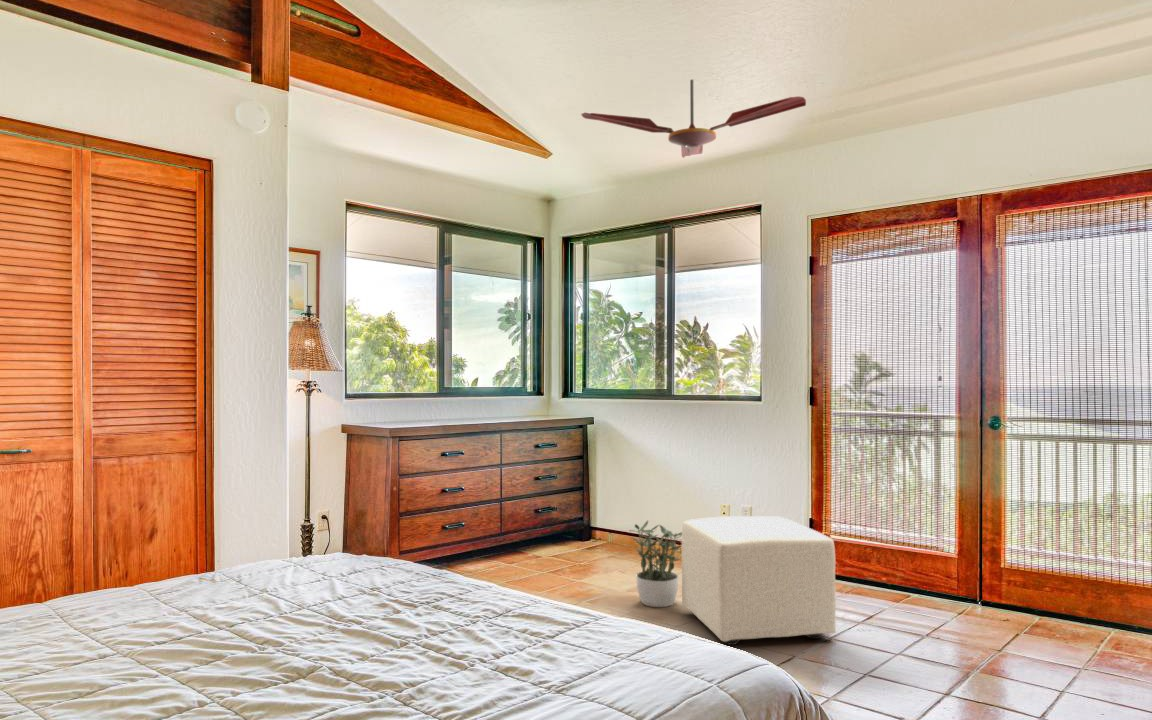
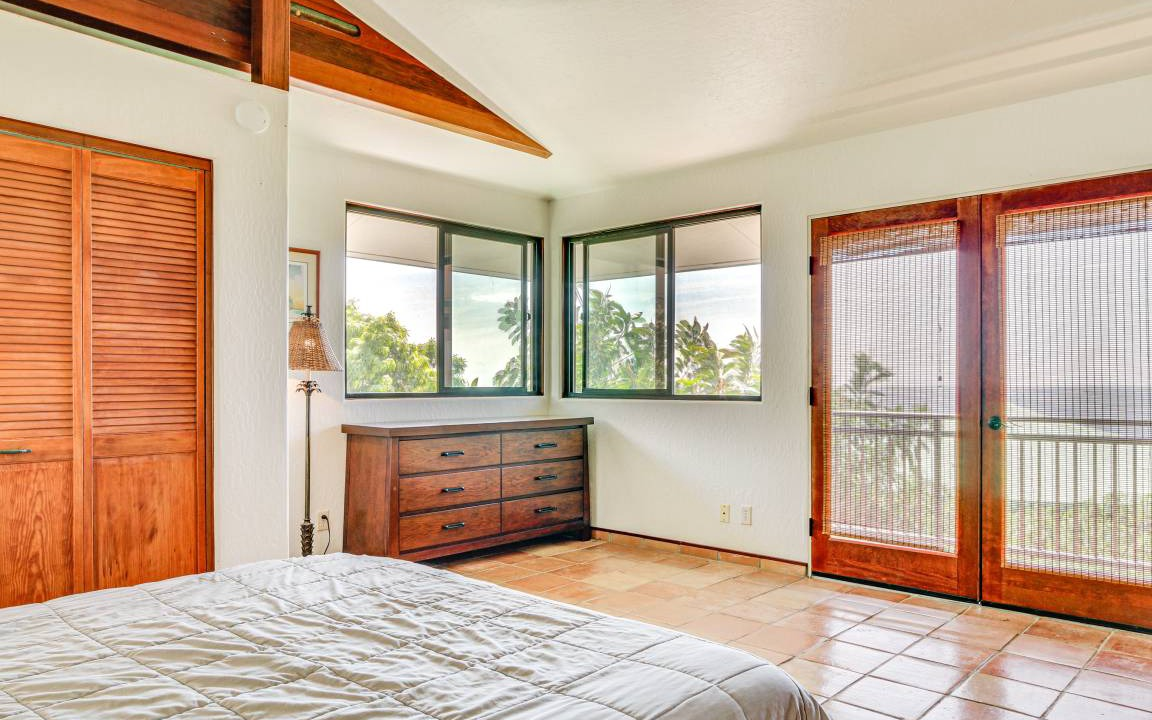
- ottoman [681,515,837,646]
- potted plant [630,520,682,608]
- ceiling fan [580,79,807,159]
